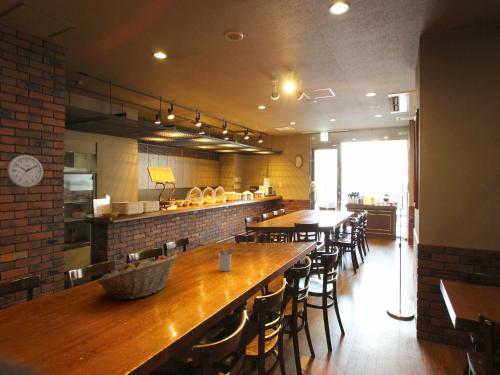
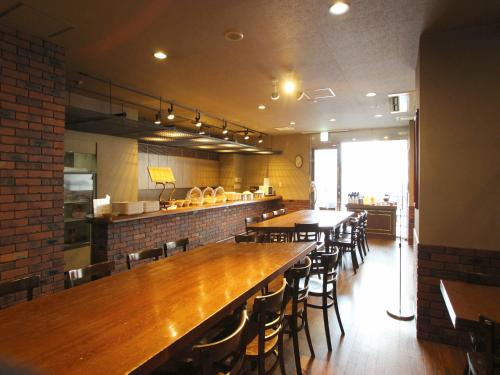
- utensil holder [218,244,238,272]
- wall clock [6,154,44,188]
- fruit basket [95,253,179,301]
